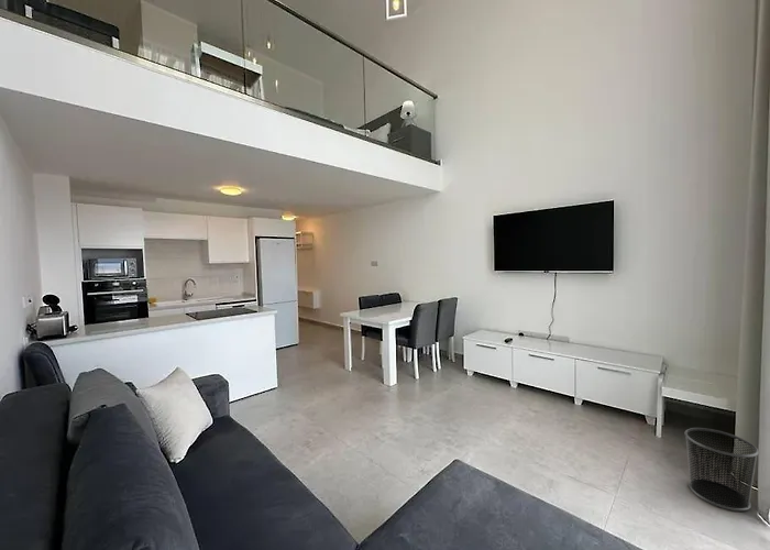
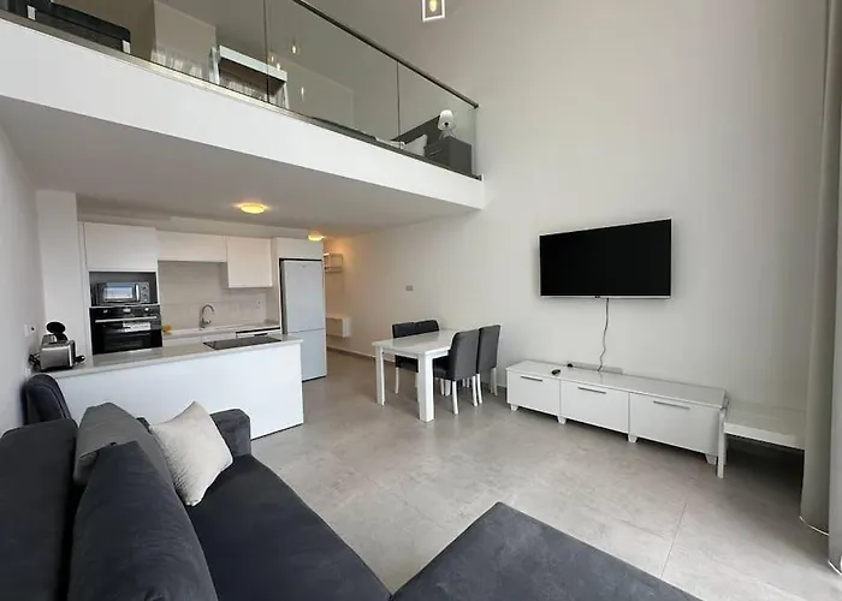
- waste bin [683,427,760,512]
